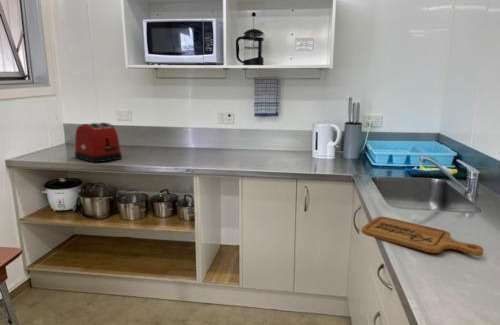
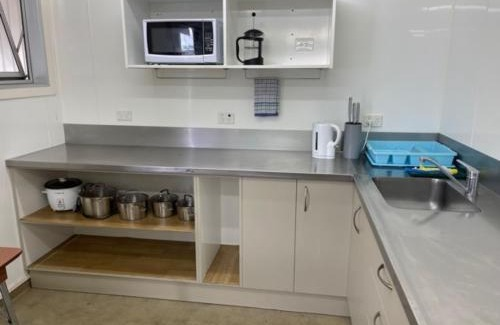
- toaster [74,121,123,164]
- cutting board [361,216,484,257]
